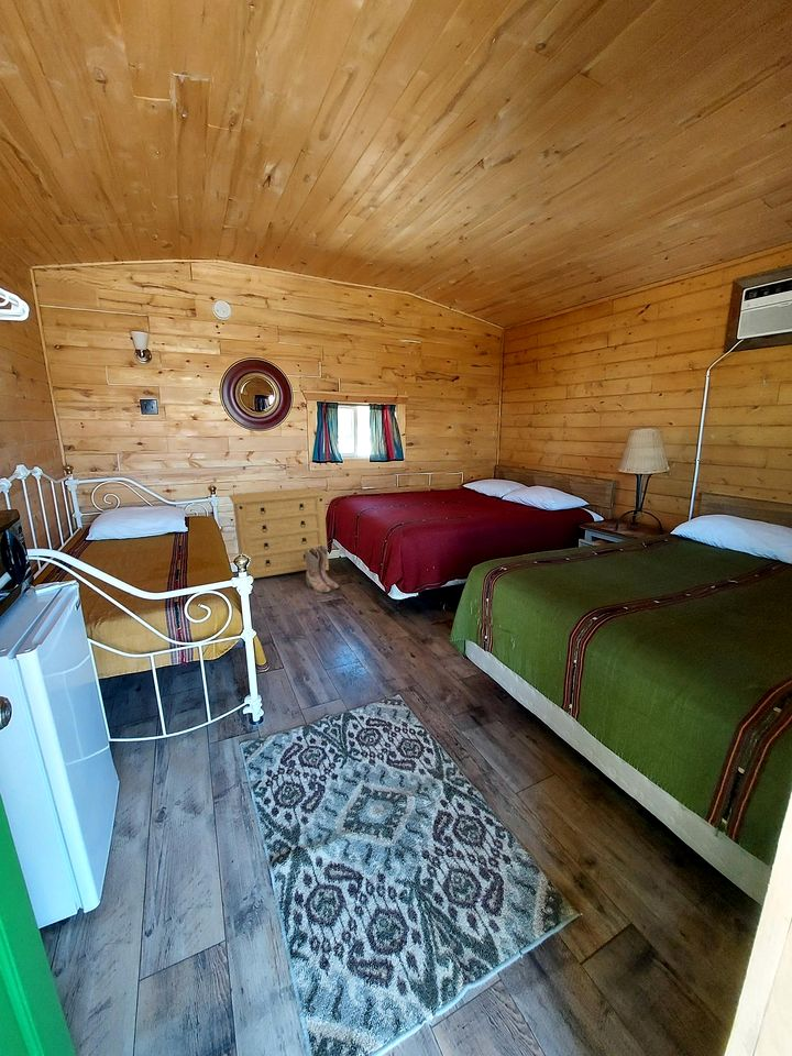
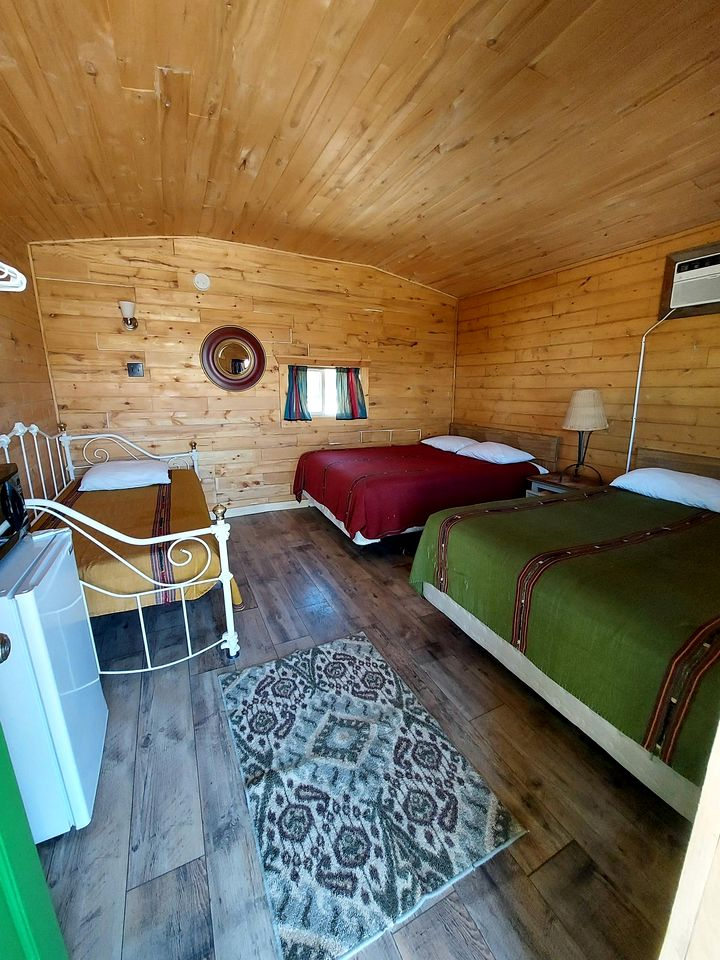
- boots [305,546,340,594]
- dresser [228,486,330,580]
